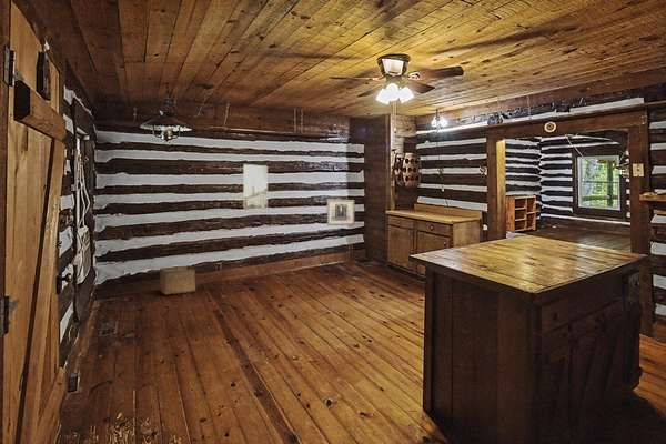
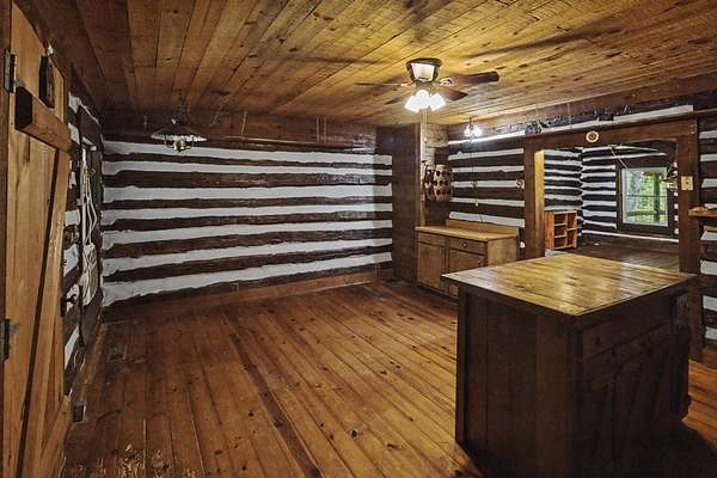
- storage bin [159,264,196,295]
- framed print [242,163,269,210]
- wall art [326,199,355,226]
